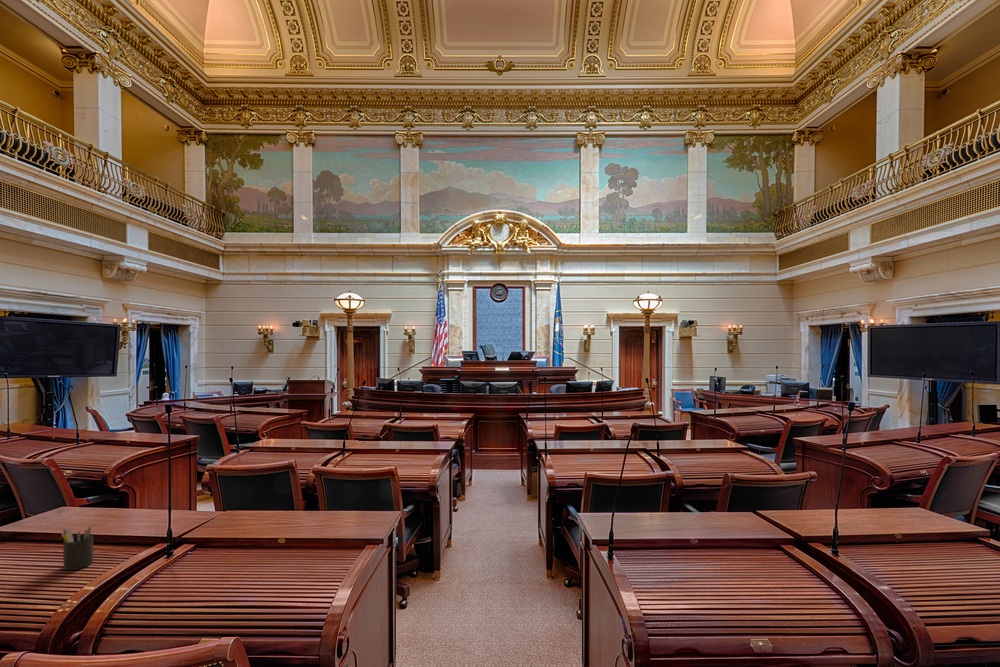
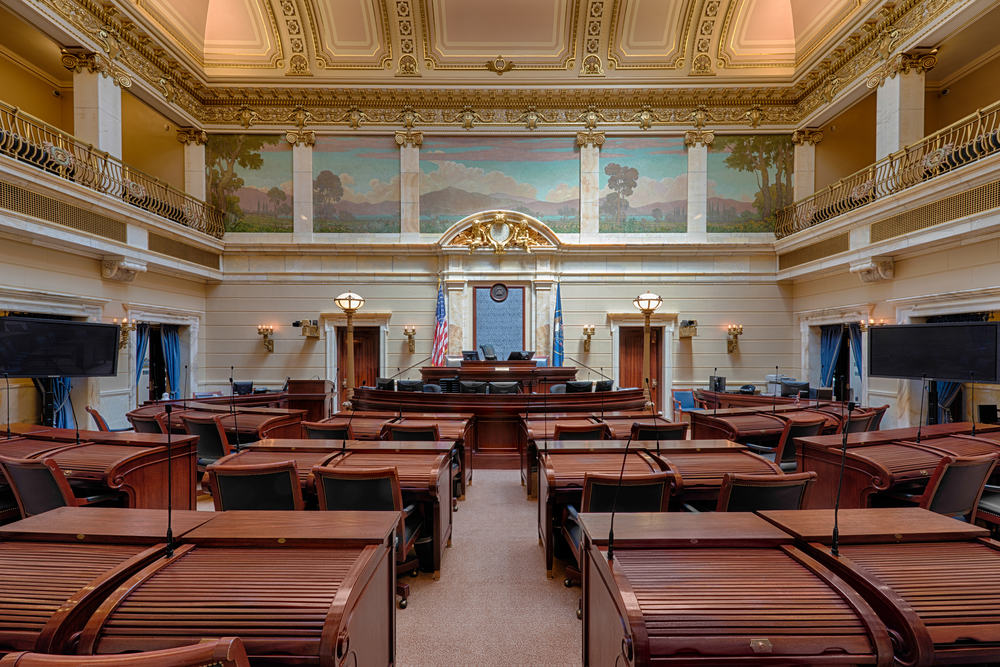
- pen holder [61,526,94,571]
